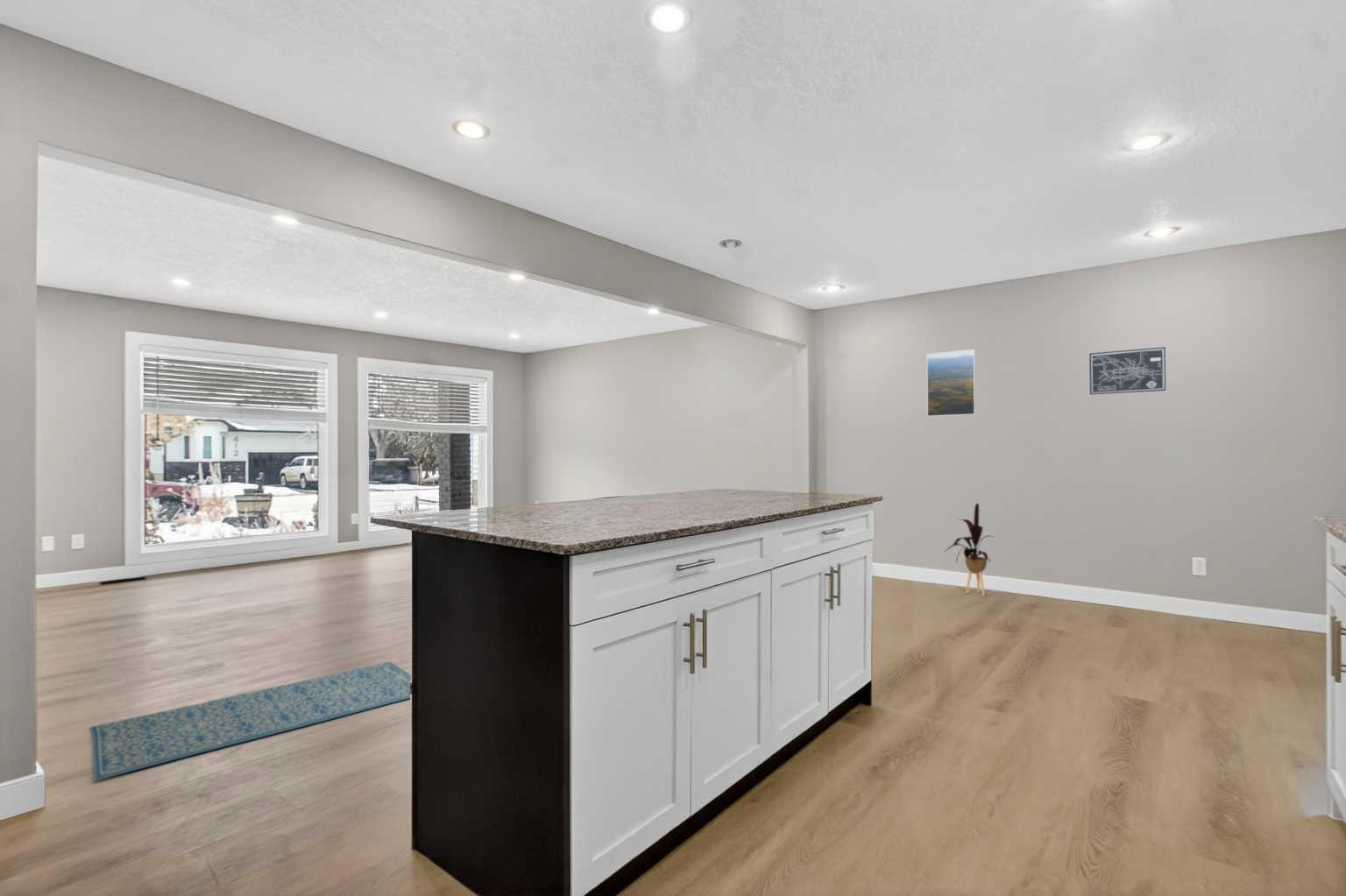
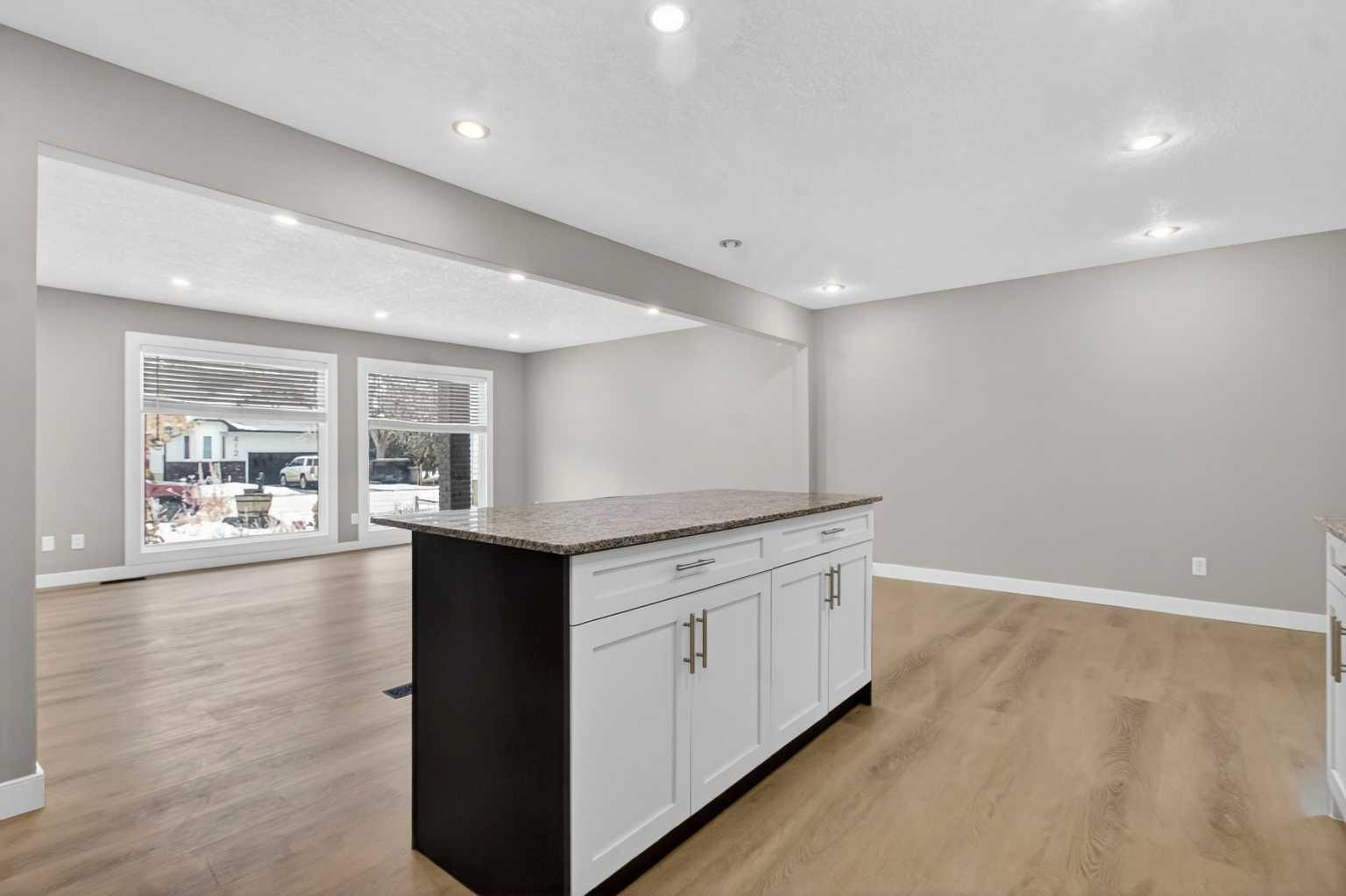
- wall art [1088,346,1166,395]
- house plant [942,502,994,597]
- rug [89,660,412,782]
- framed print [926,349,977,418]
